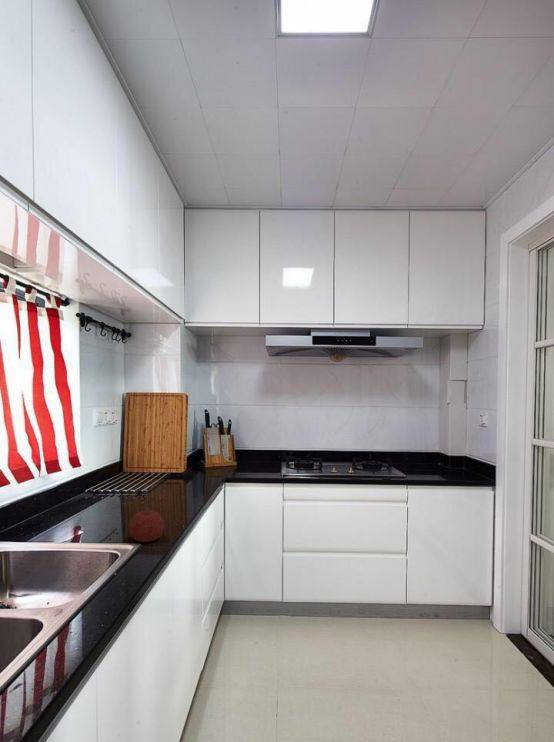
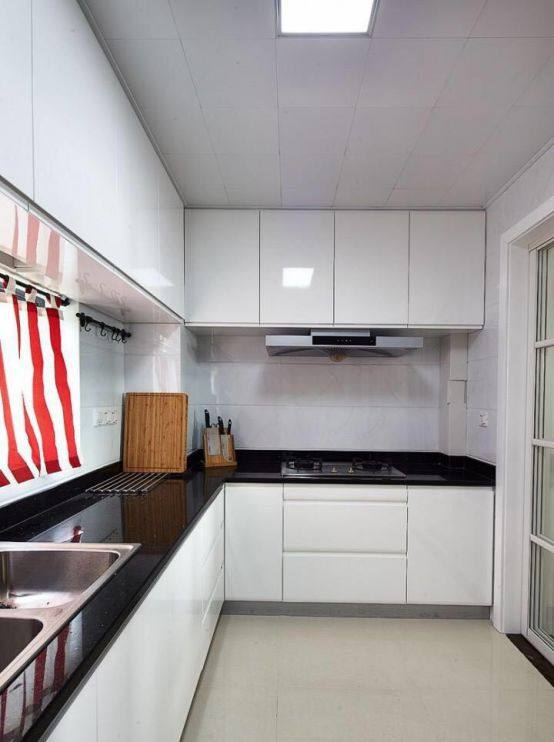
- fruit [129,507,165,543]
